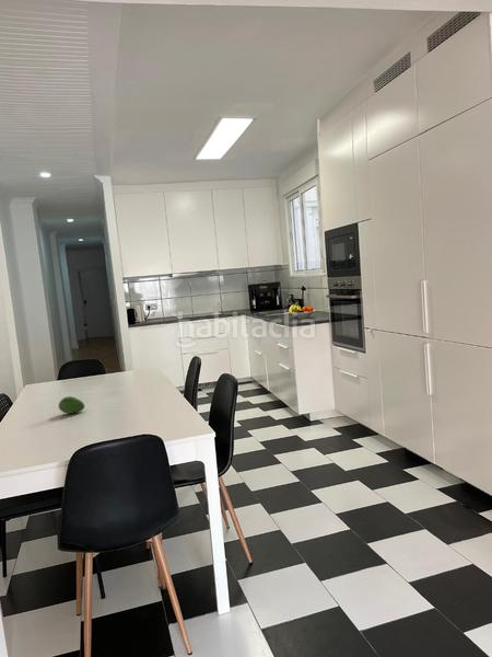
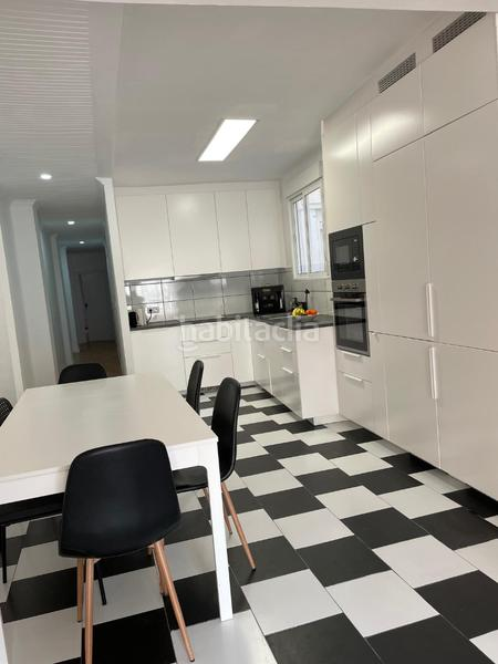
- fruit [58,395,85,415]
